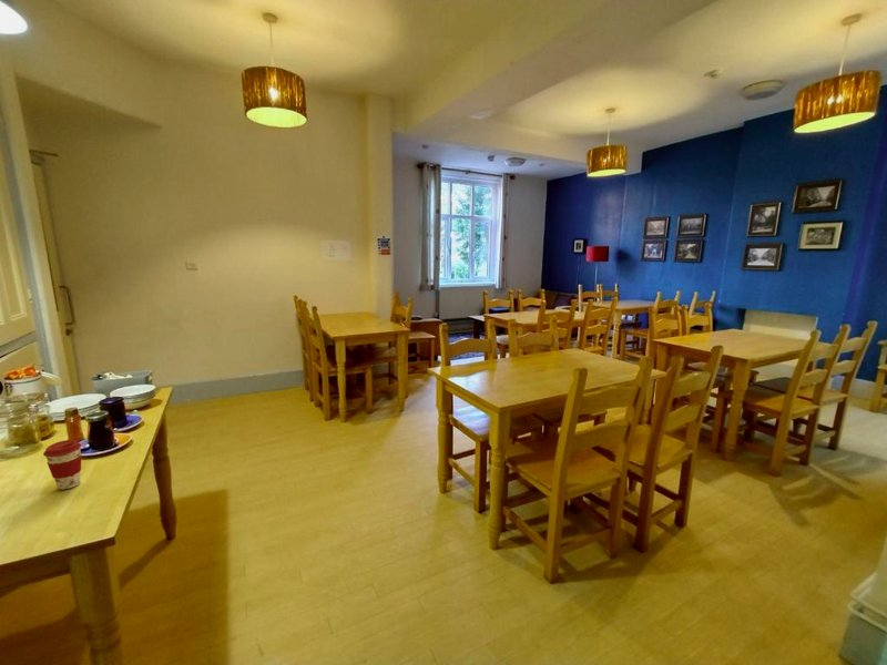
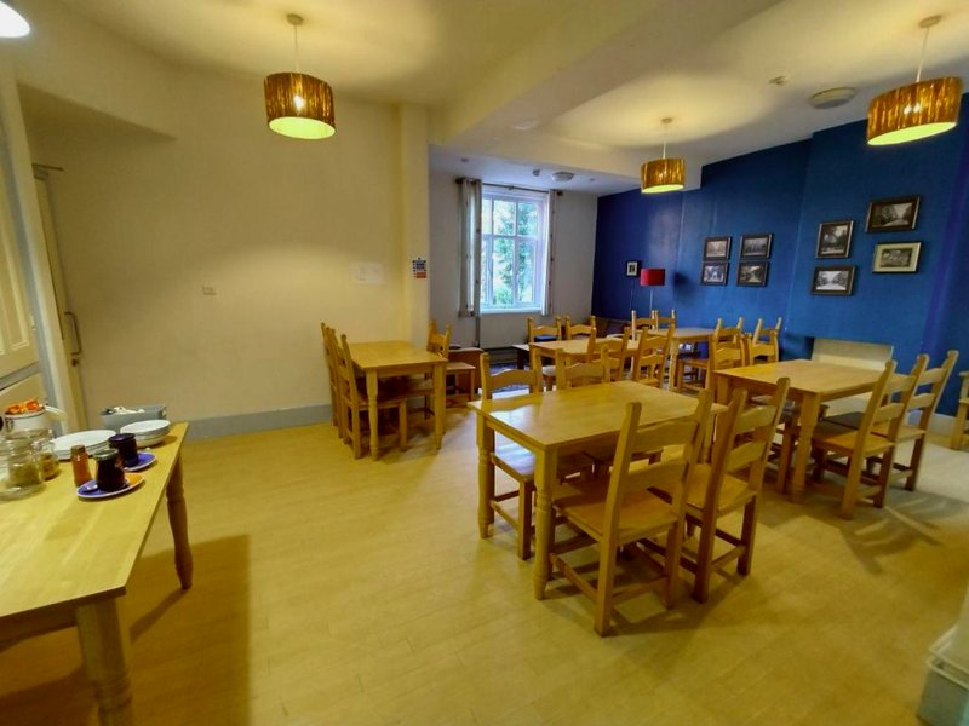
- coffee cup [42,439,82,491]
